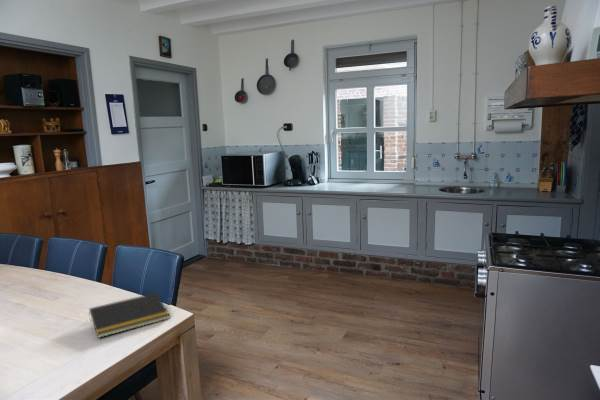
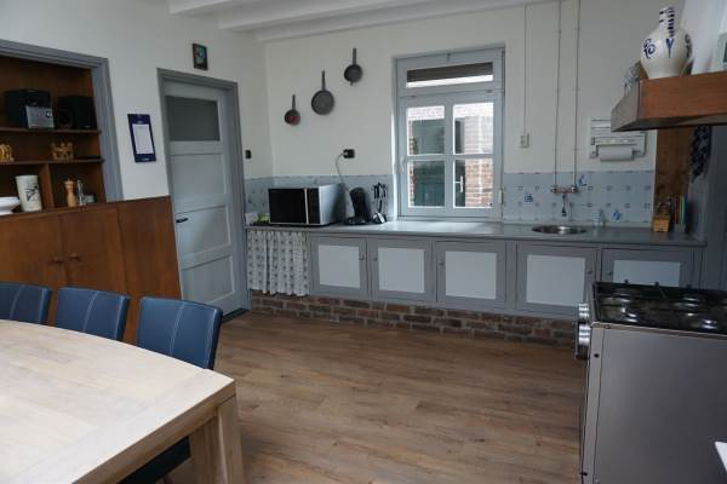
- notepad [88,292,171,339]
